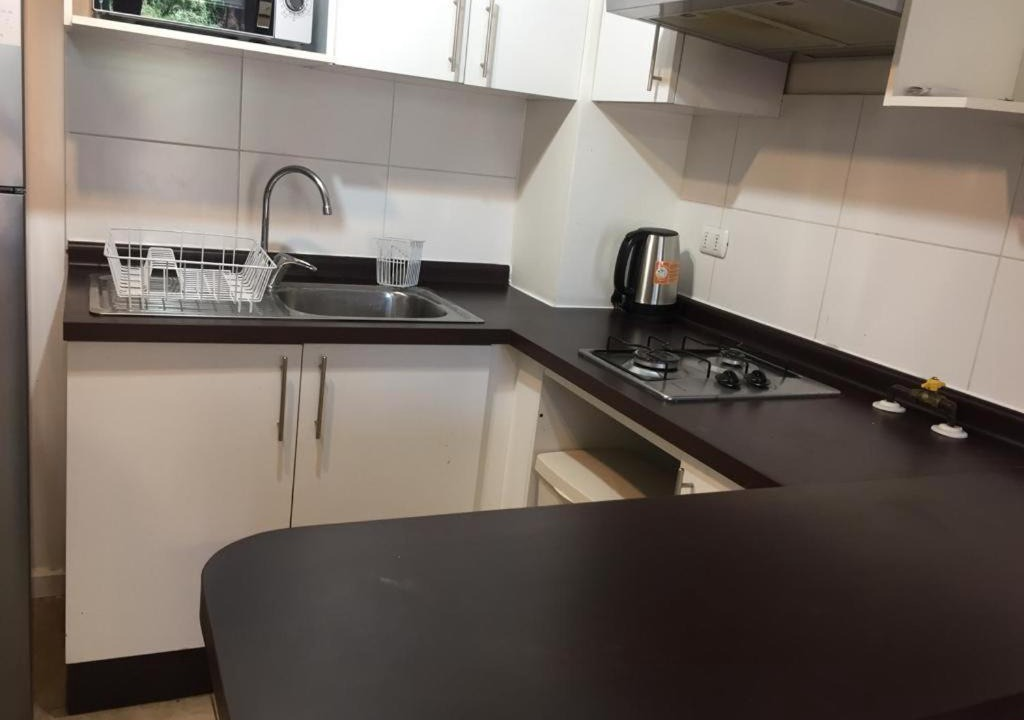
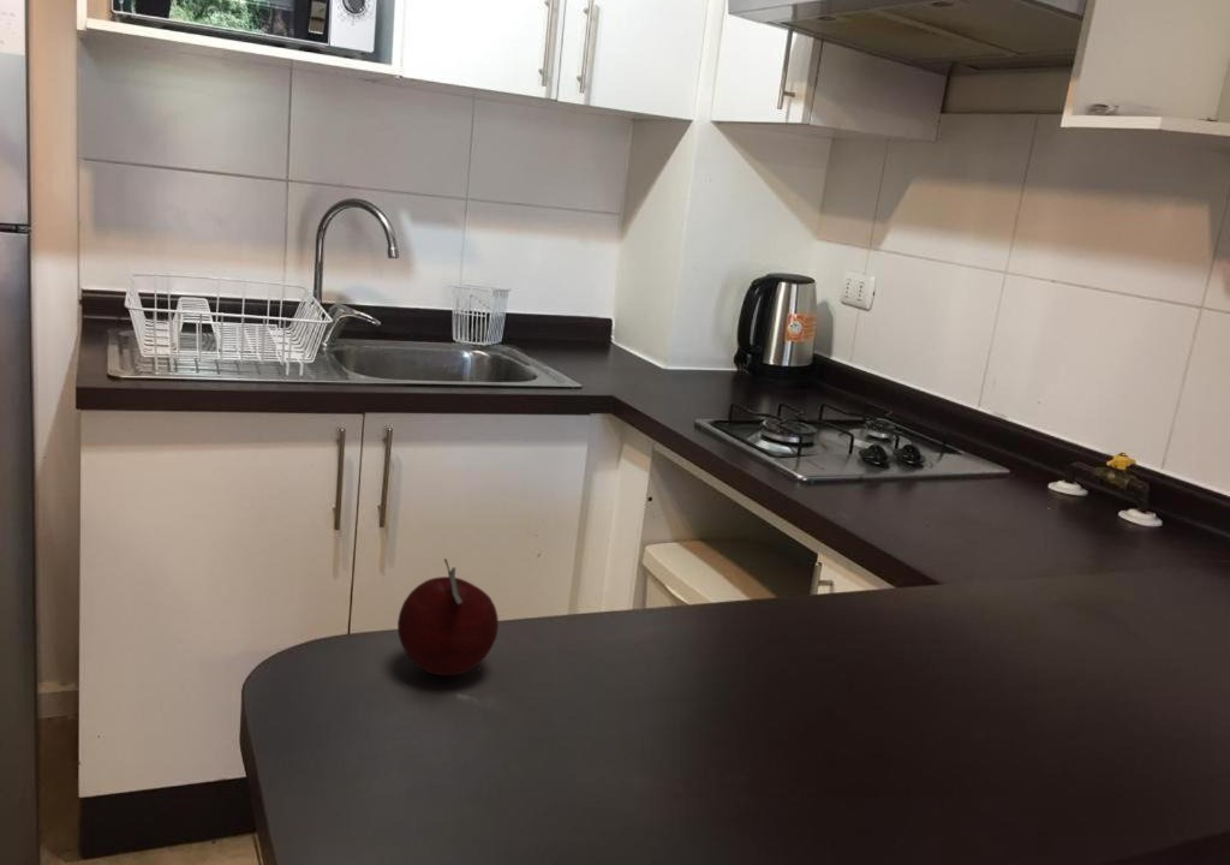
+ fruit [396,557,500,676]
